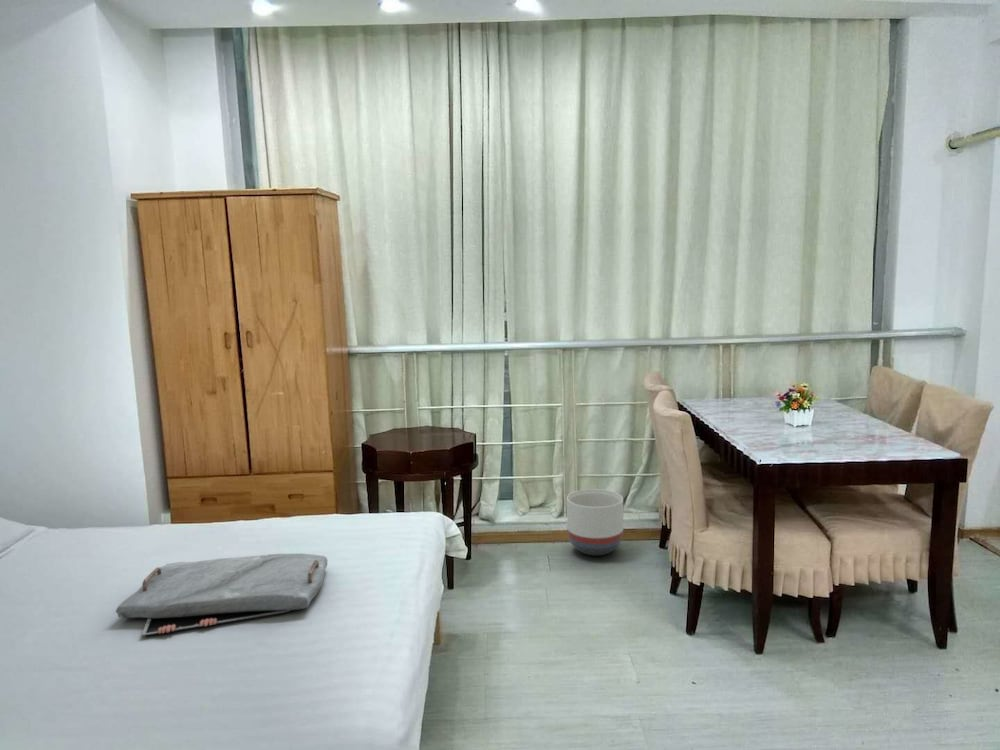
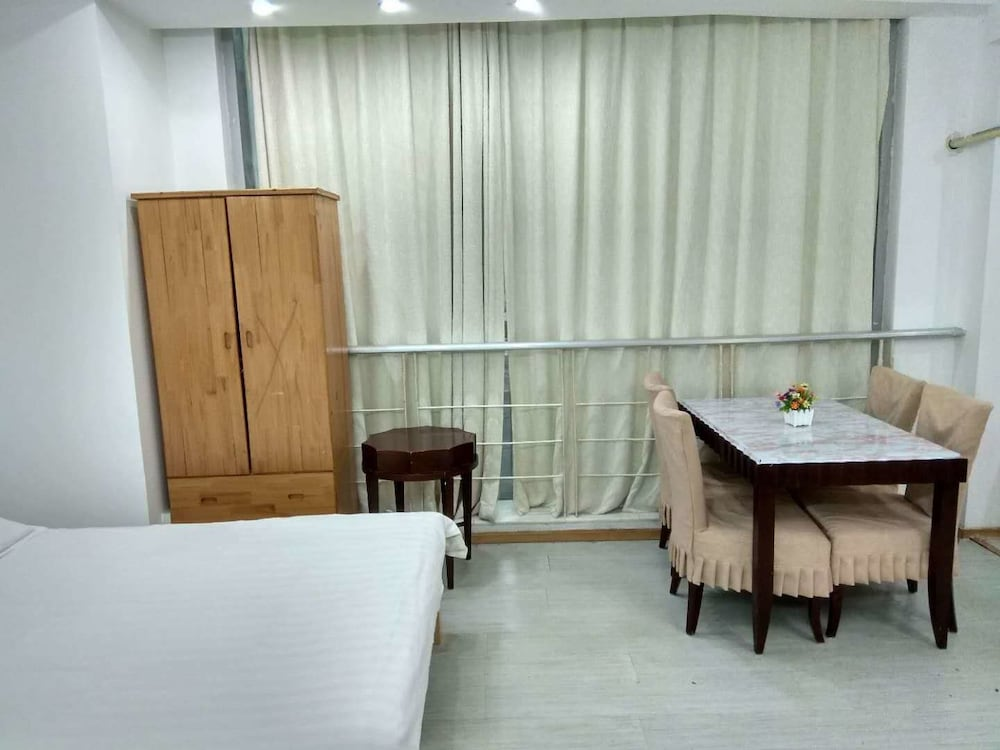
- serving tray [115,553,329,637]
- planter [566,488,624,556]
